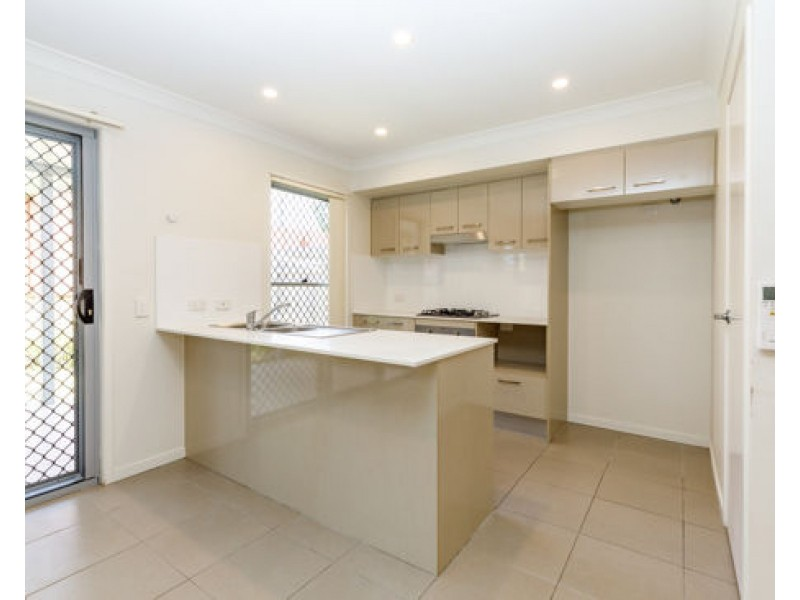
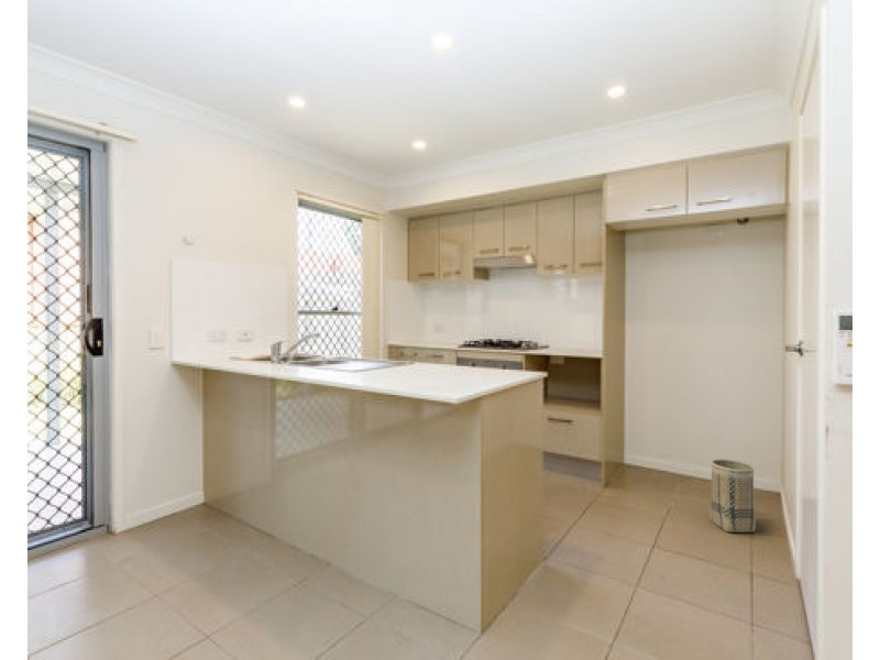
+ basket [708,458,757,534]
